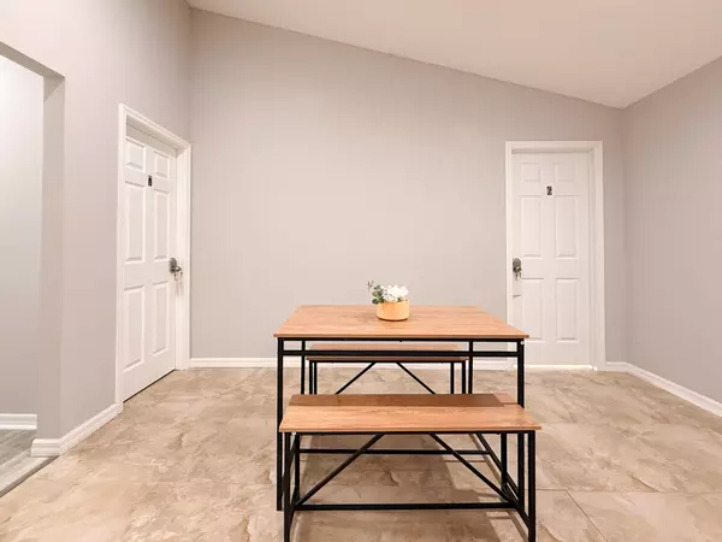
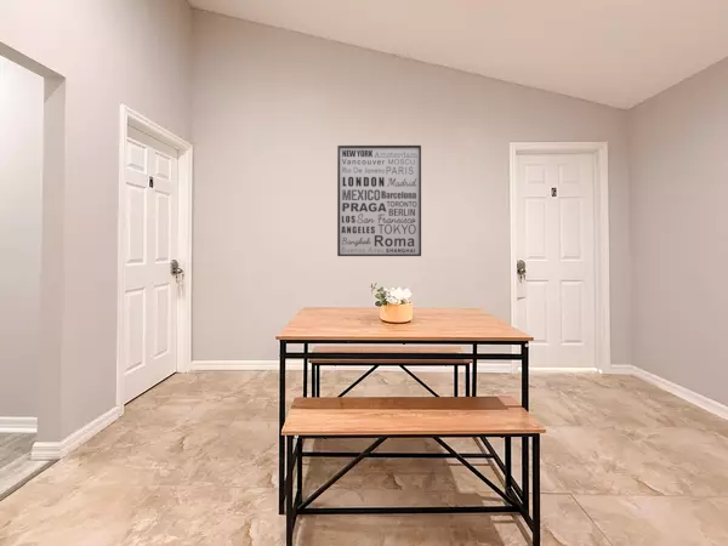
+ wall art [336,144,422,257]
